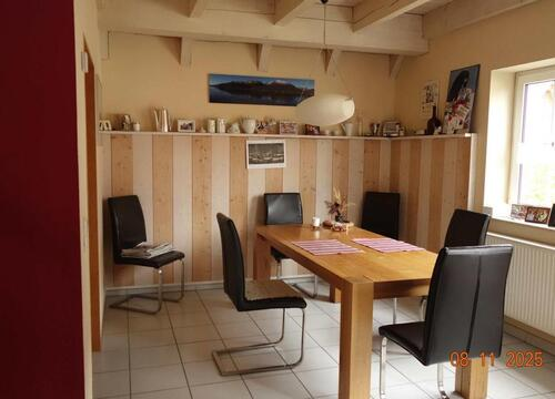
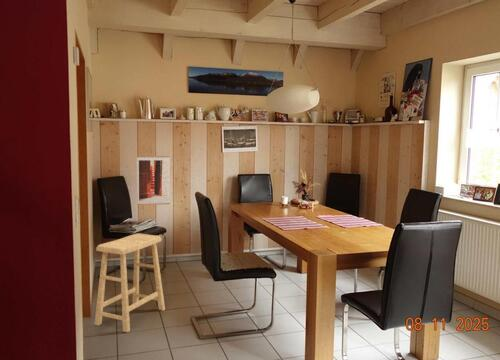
+ stool [94,232,166,334]
+ wall art [136,155,171,206]
